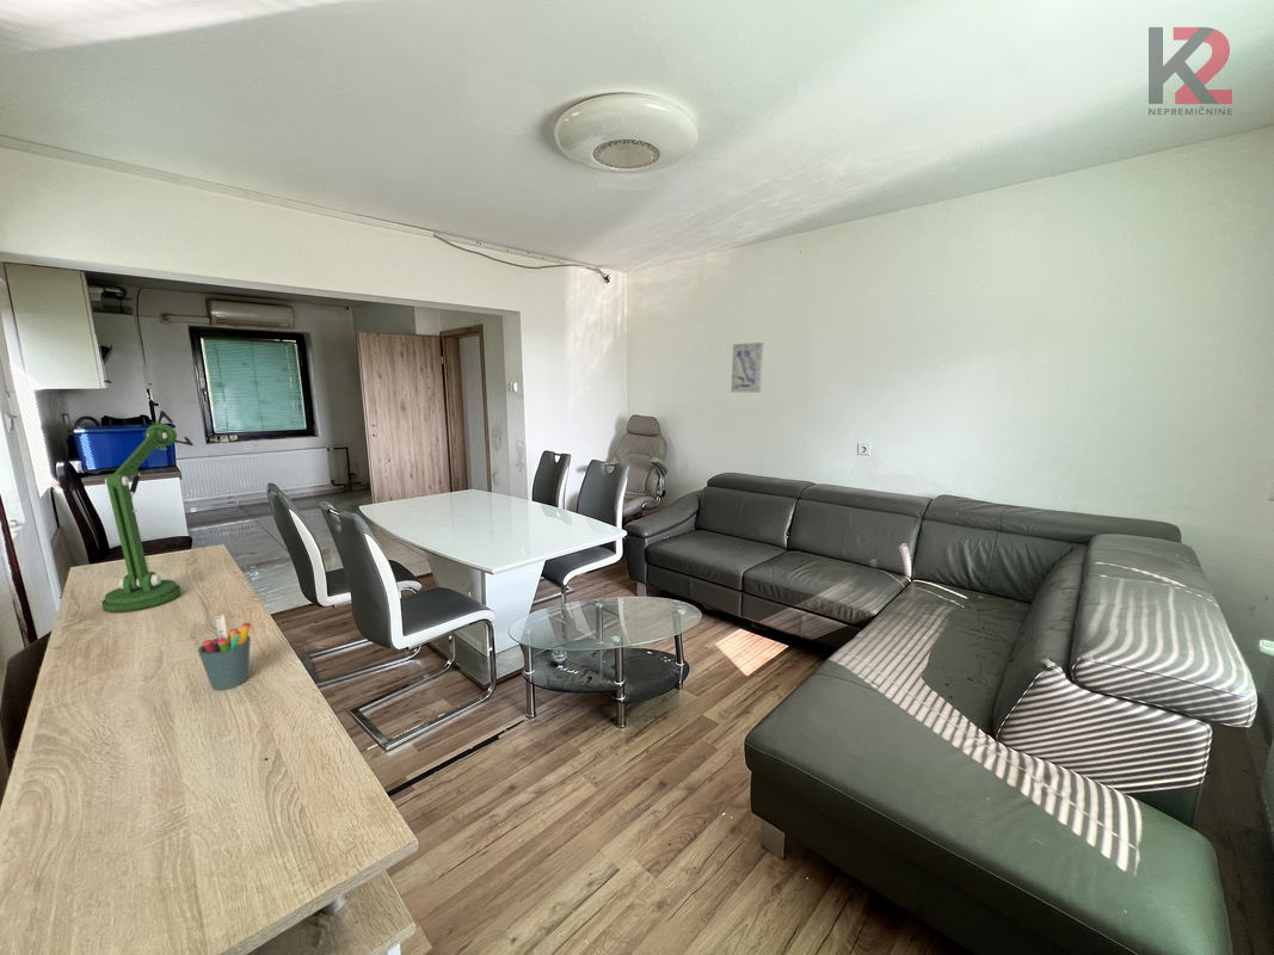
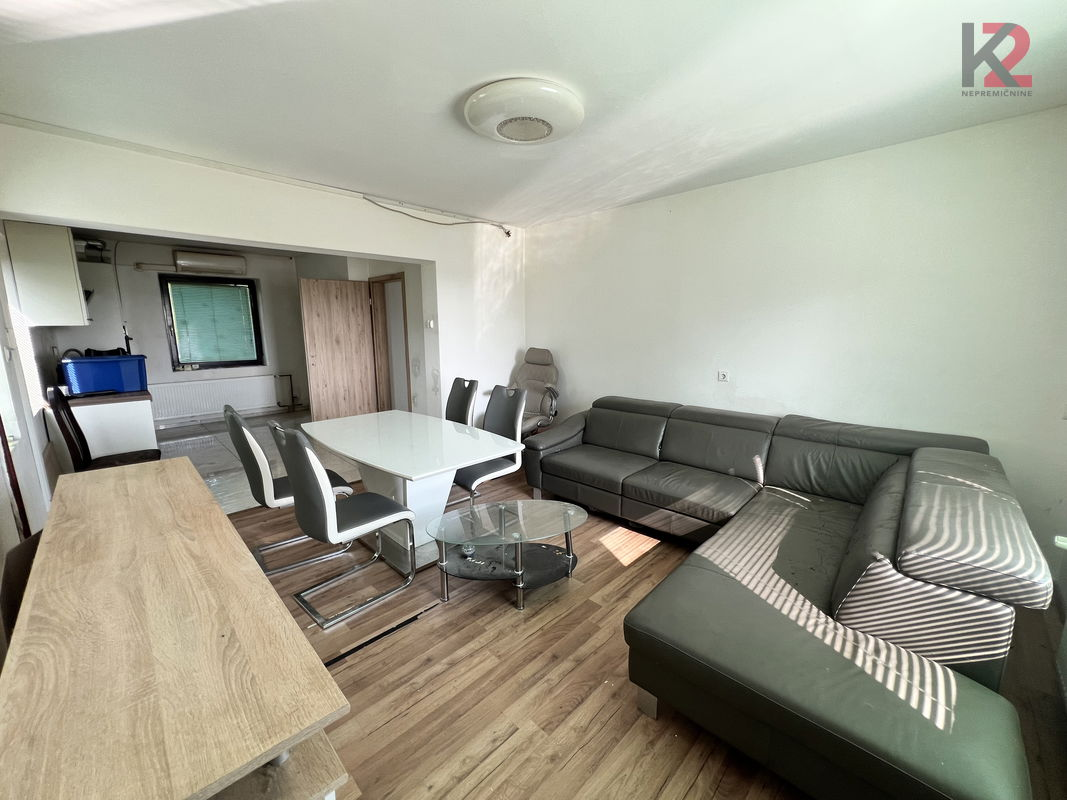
- pen holder [197,614,252,691]
- desk lamp [100,409,195,614]
- wall art [730,341,764,394]
